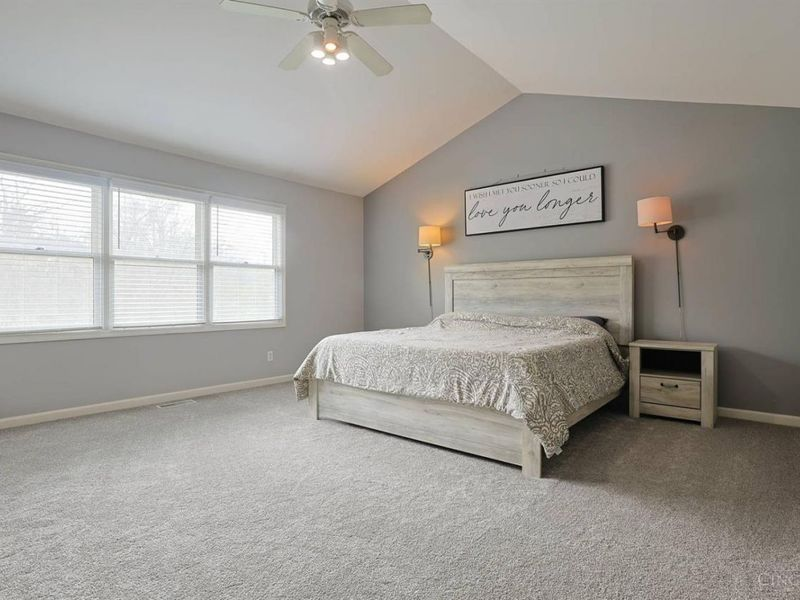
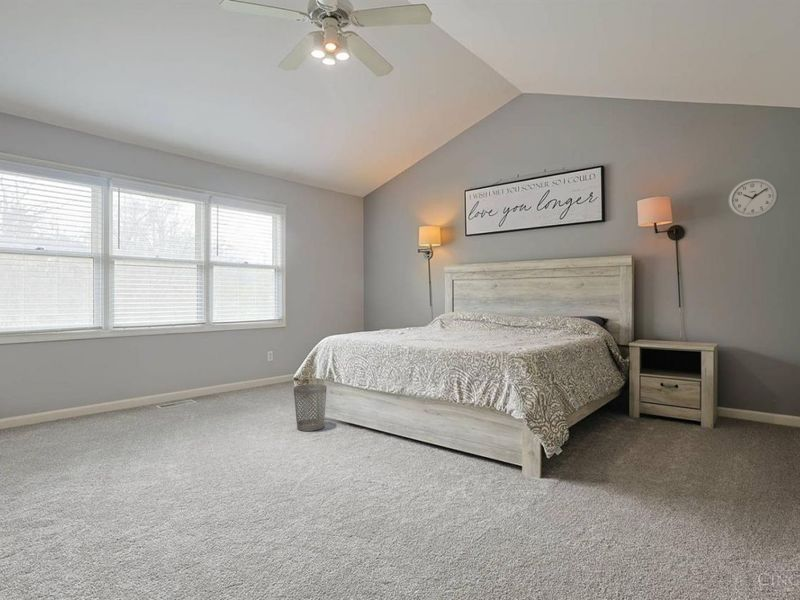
+ wastebasket [292,383,328,432]
+ wall clock [727,177,779,219]
